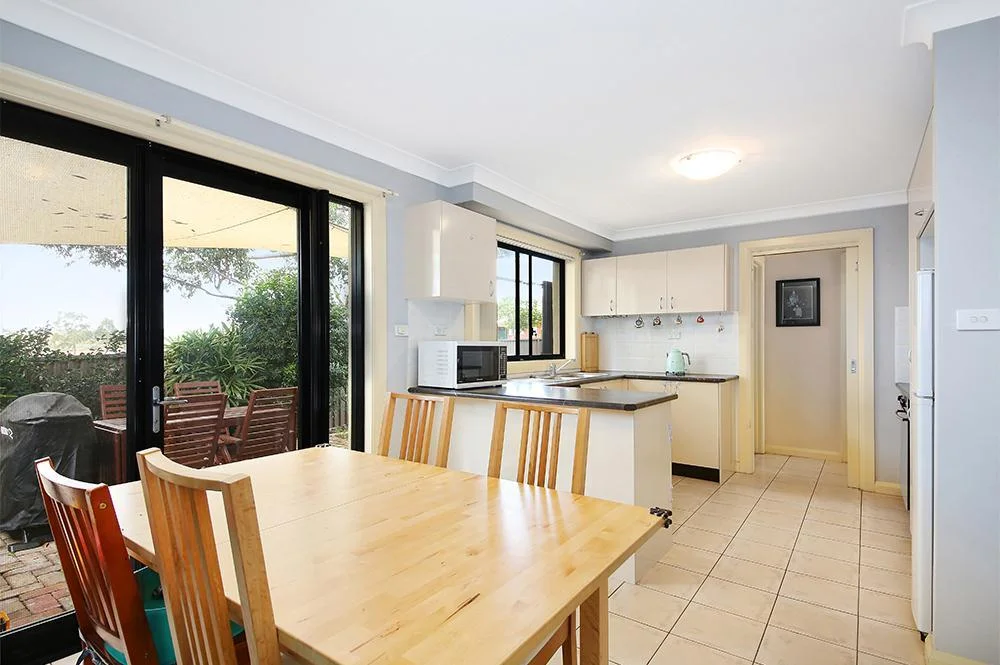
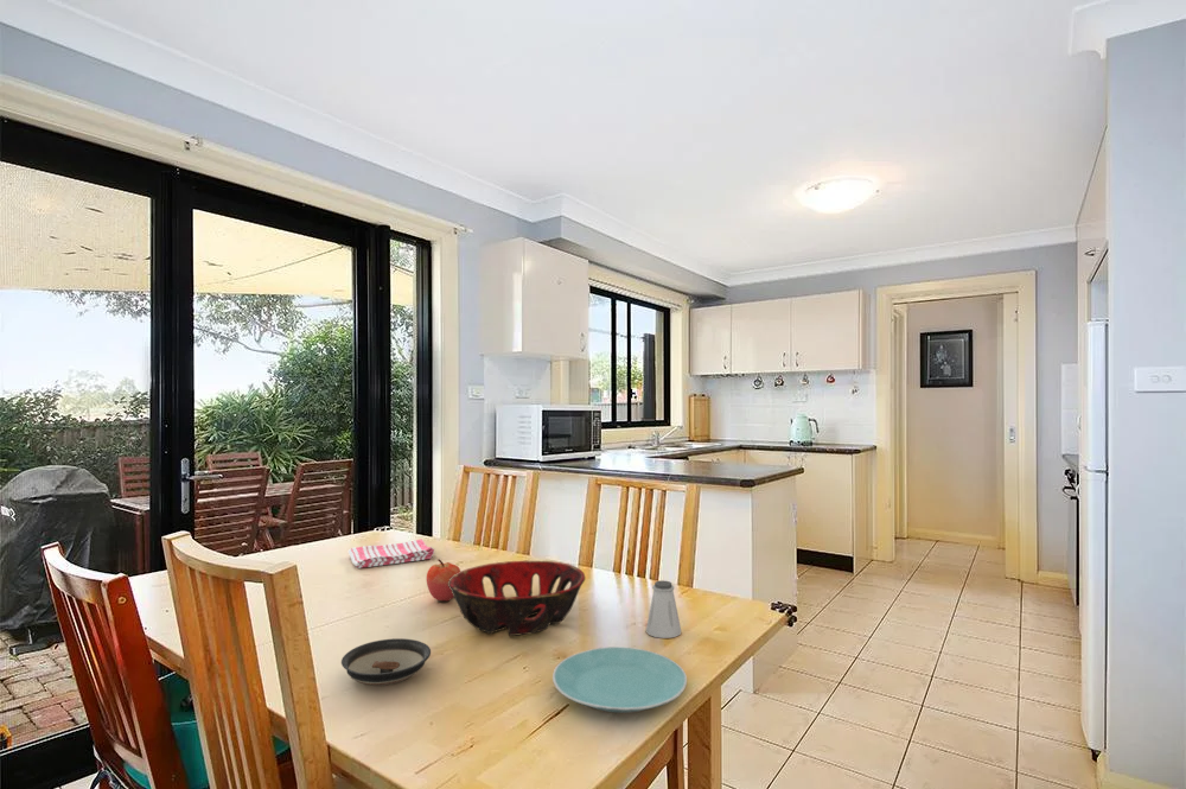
+ saucer [340,637,432,687]
+ saltshaker [645,579,682,640]
+ apple [426,558,461,603]
+ decorative bowl [448,560,586,637]
+ plate [551,645,688,714]
+ dish towel [347,537,435,570]
